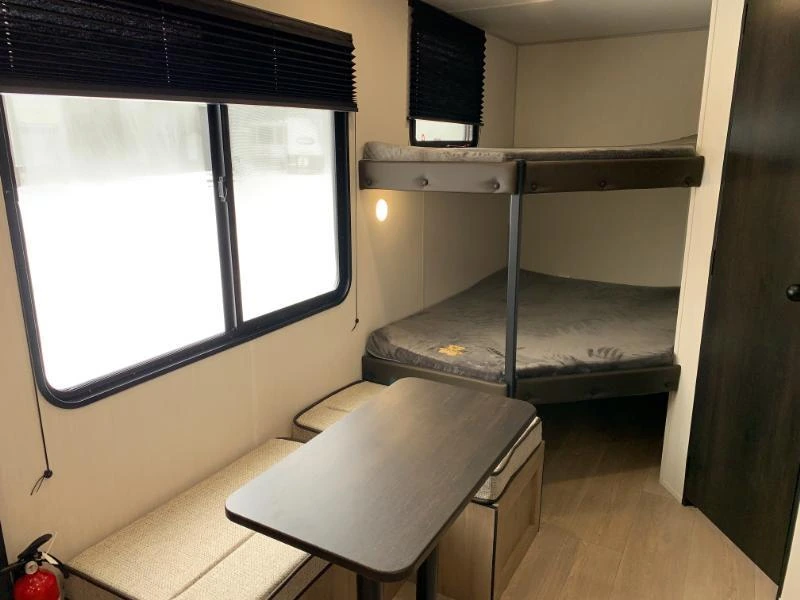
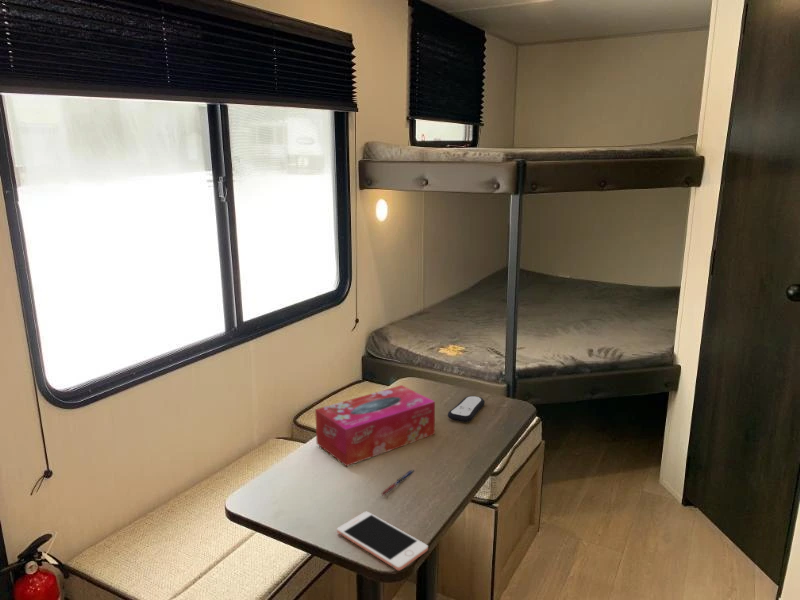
+ pen [379,468,416,497]
+ remote control [447,395,486,423]
+ cell phone [336,511,429,572]
+ tissue box [314,384,436,467]
